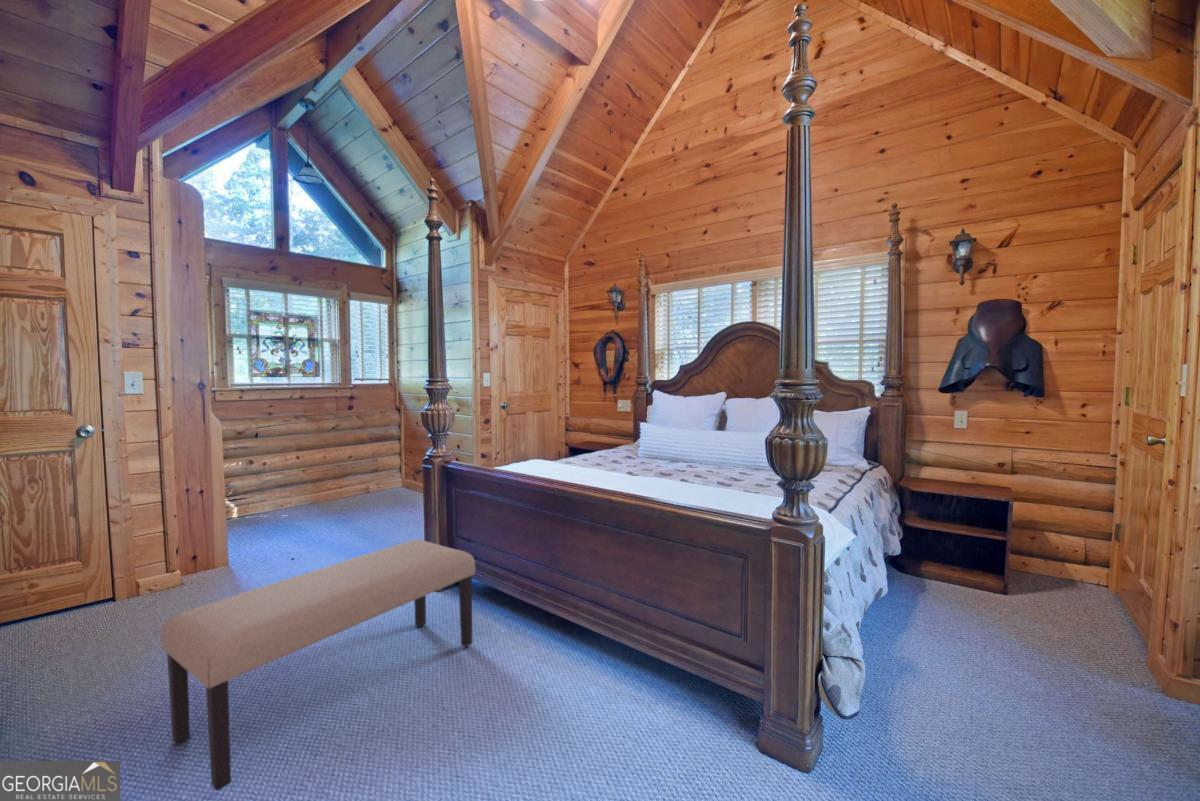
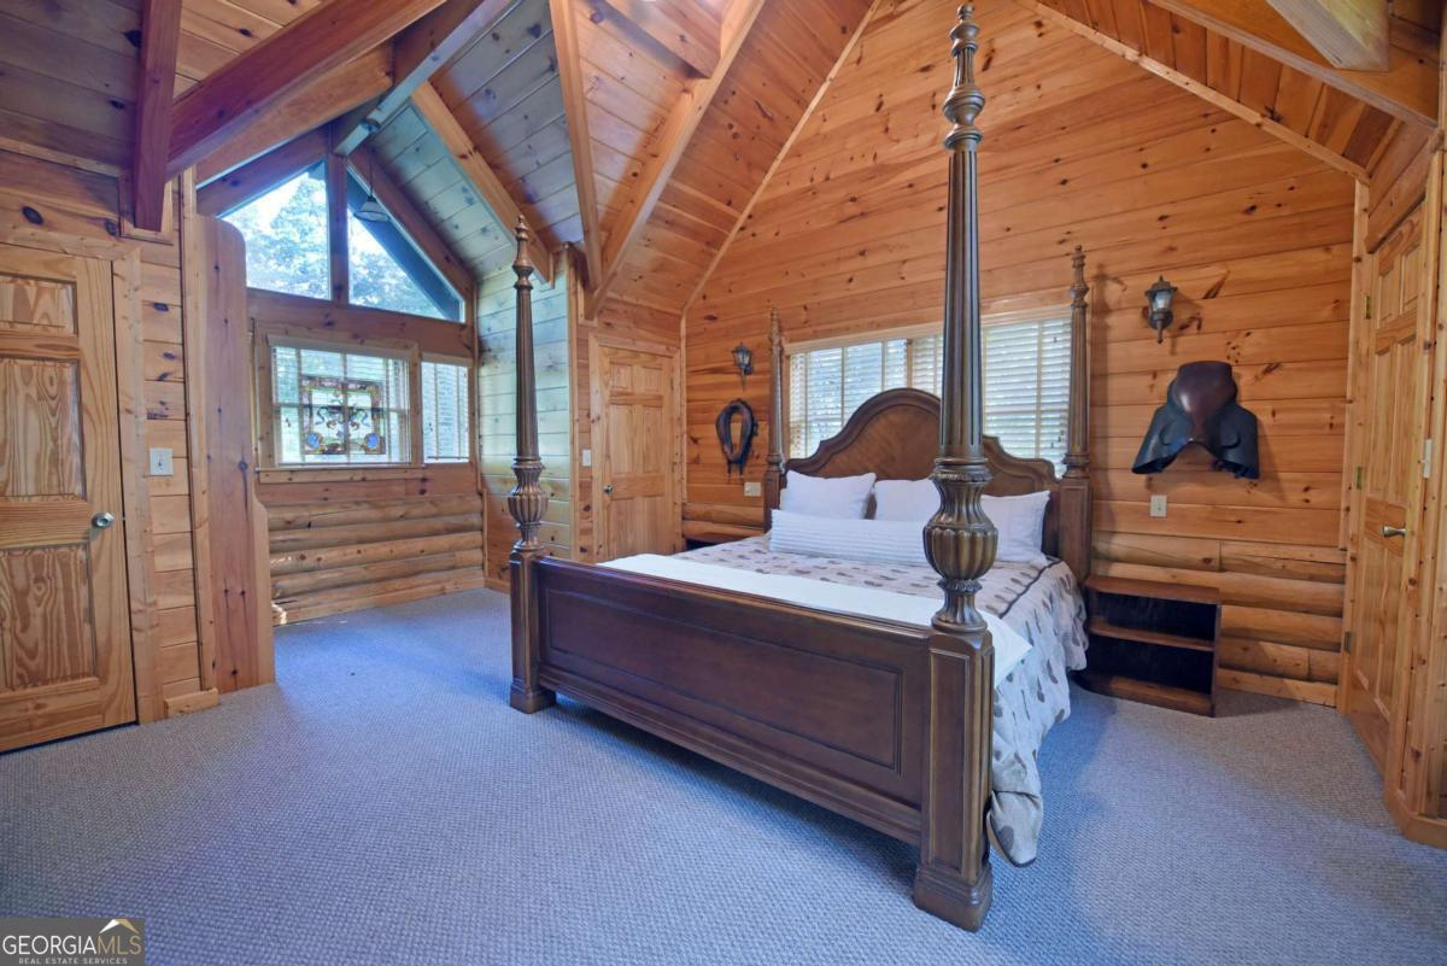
- bench [160,538,476,792]
